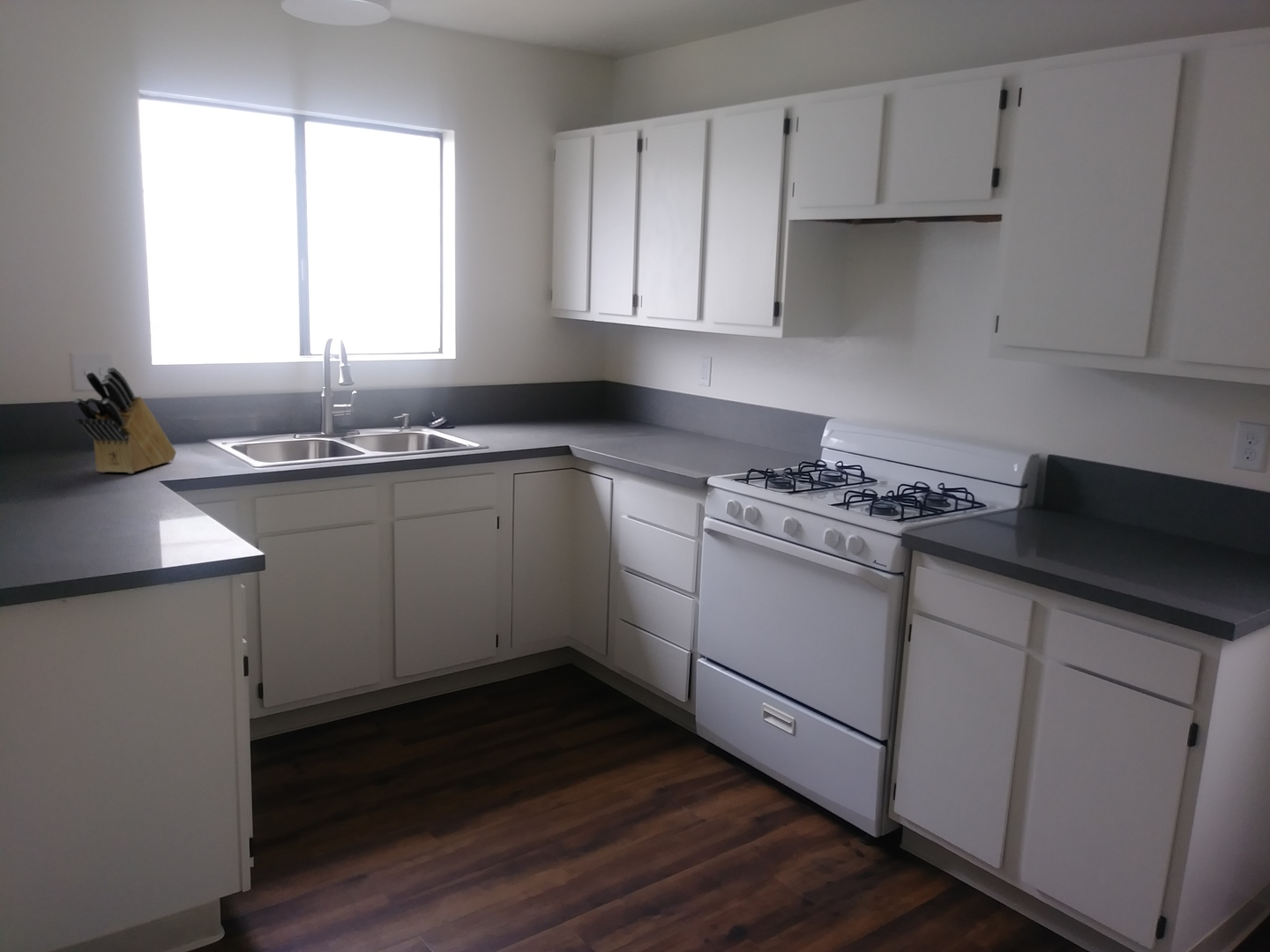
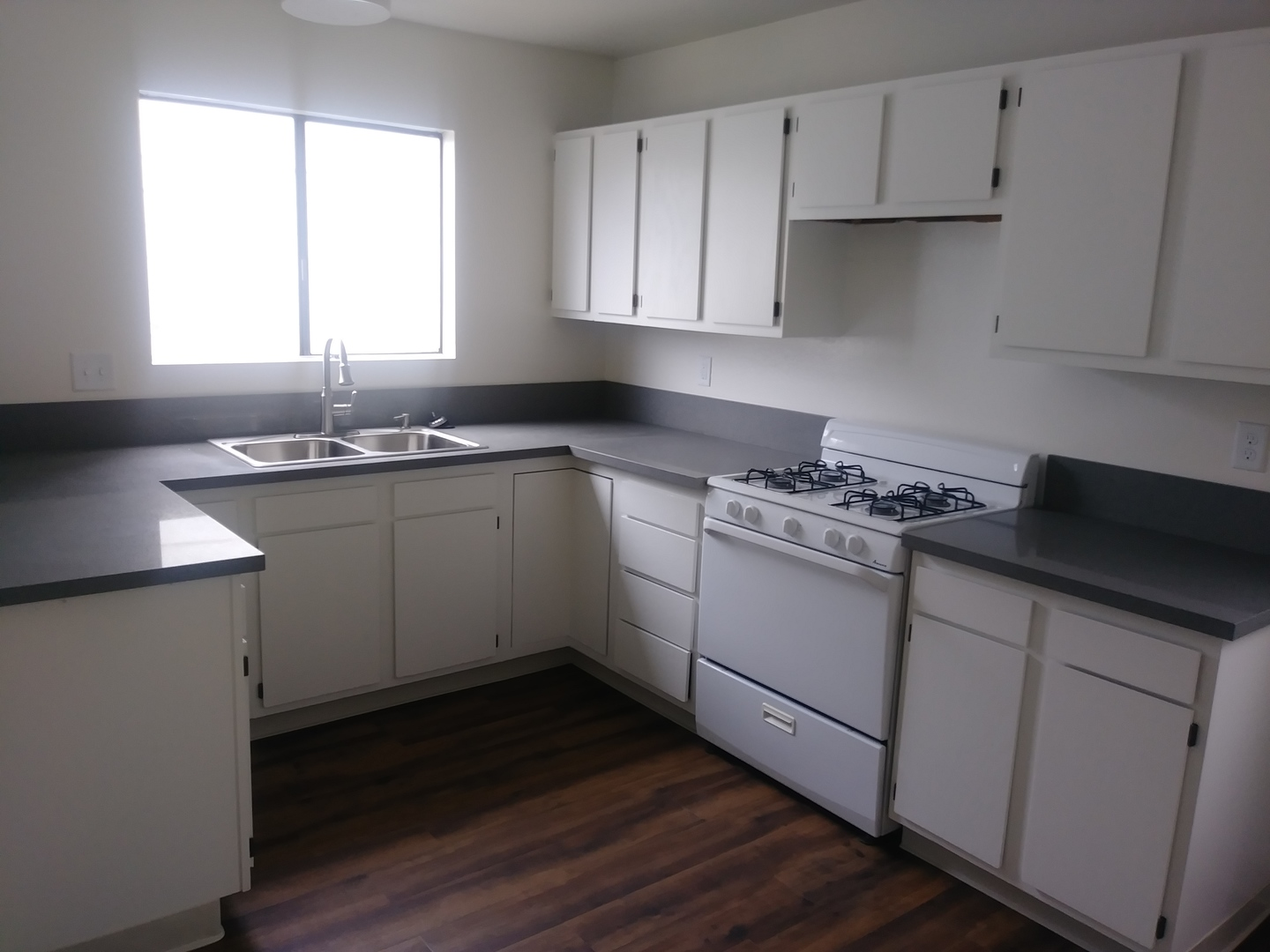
- knife block [73,366,177,474]
